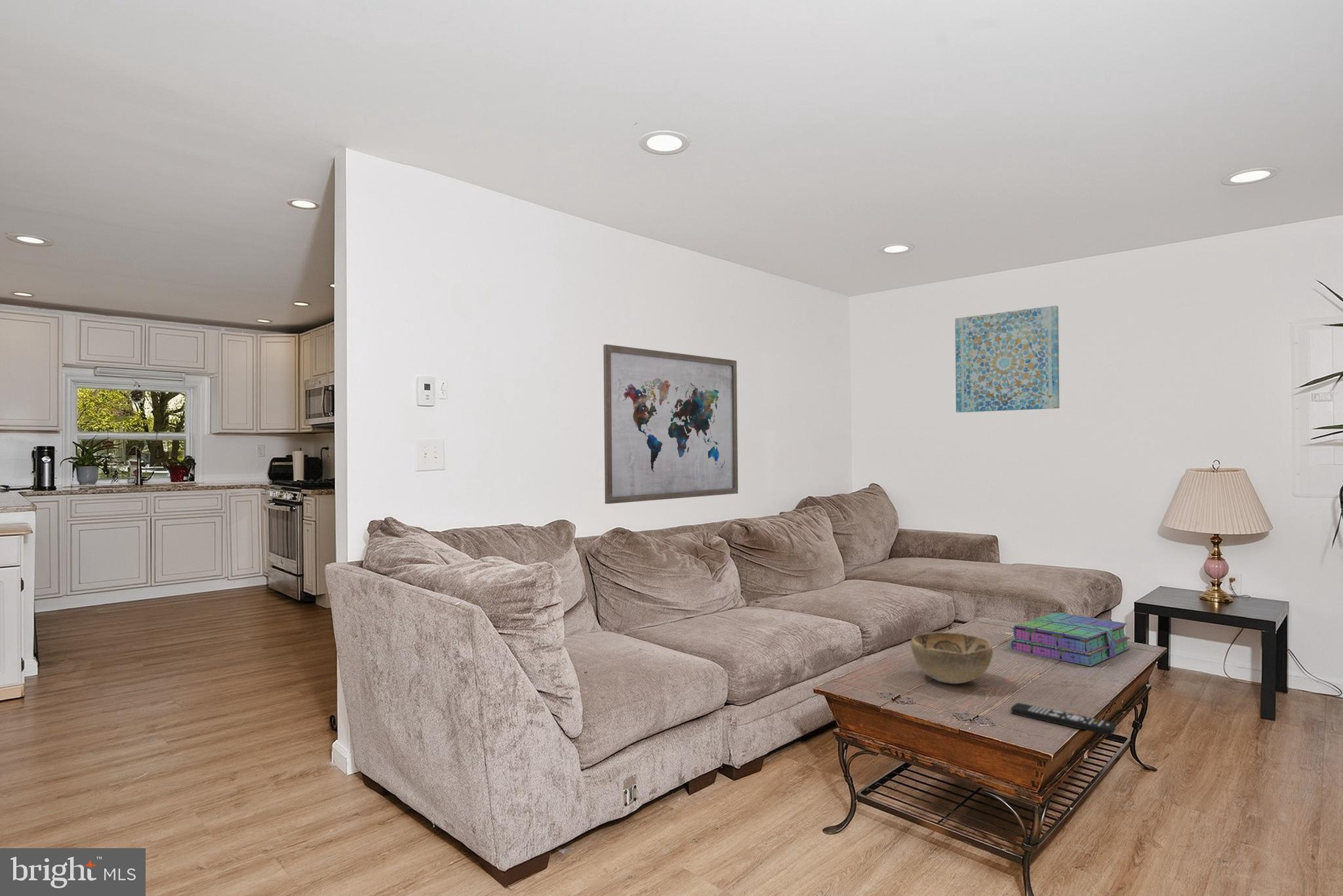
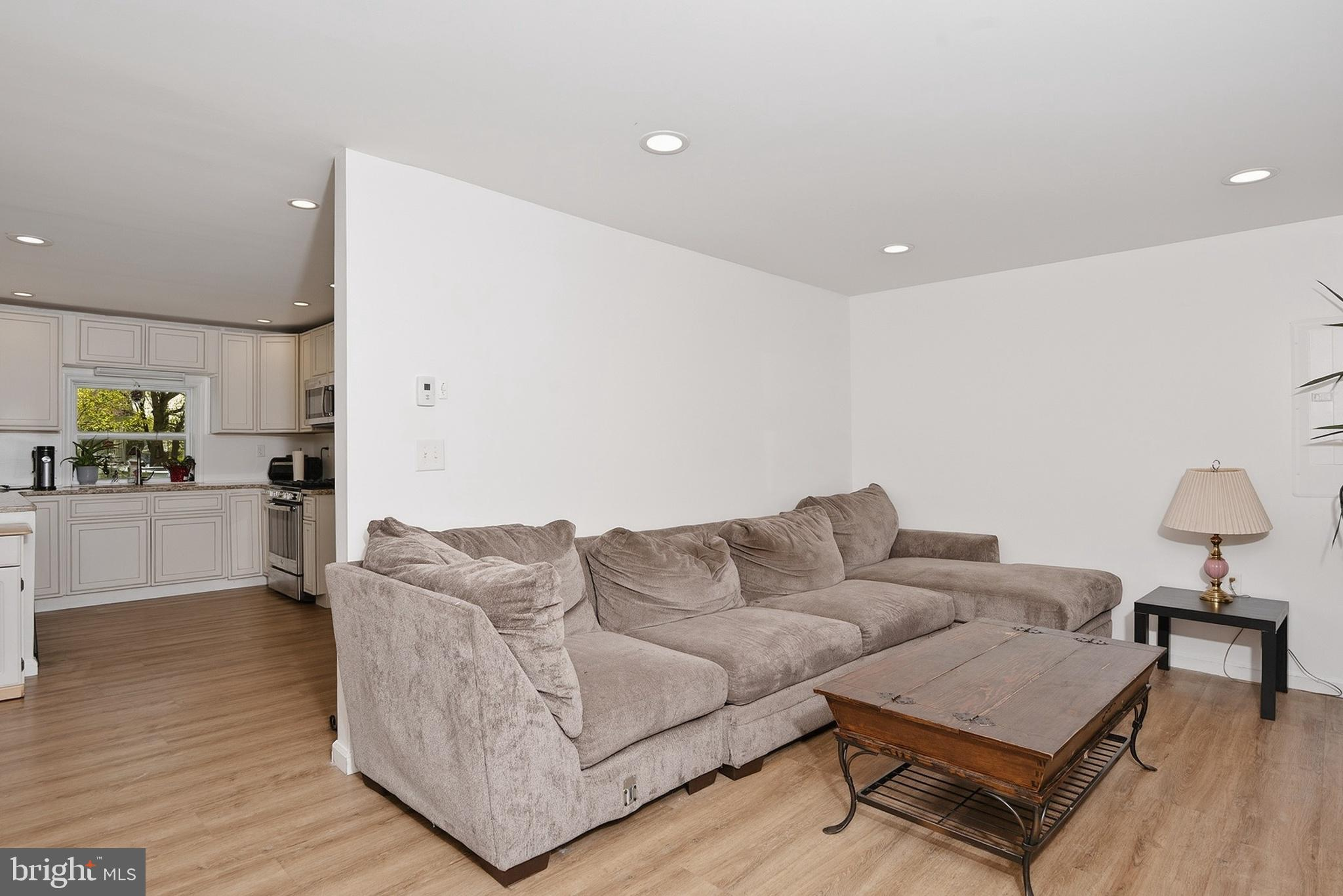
- stack of books [1010,612,1131,667]
- wall art [954,305,1060,413]
- wall art [603,343,738,505]
- remote control [1011,702,1117,736]
- decorative bowl [910,631,993,684]
